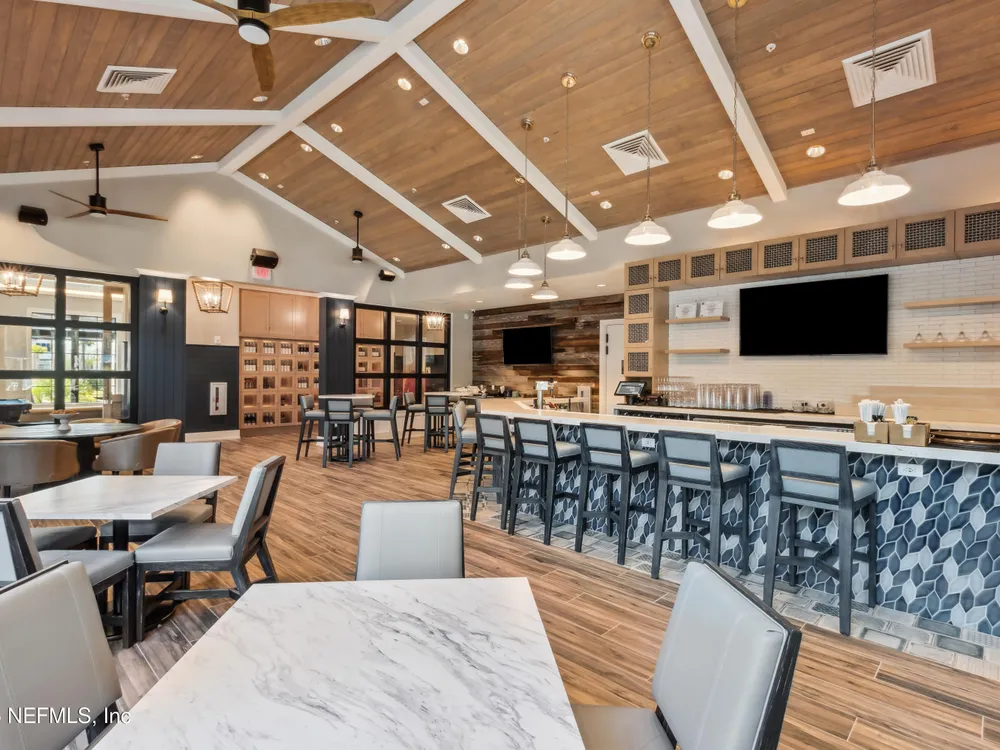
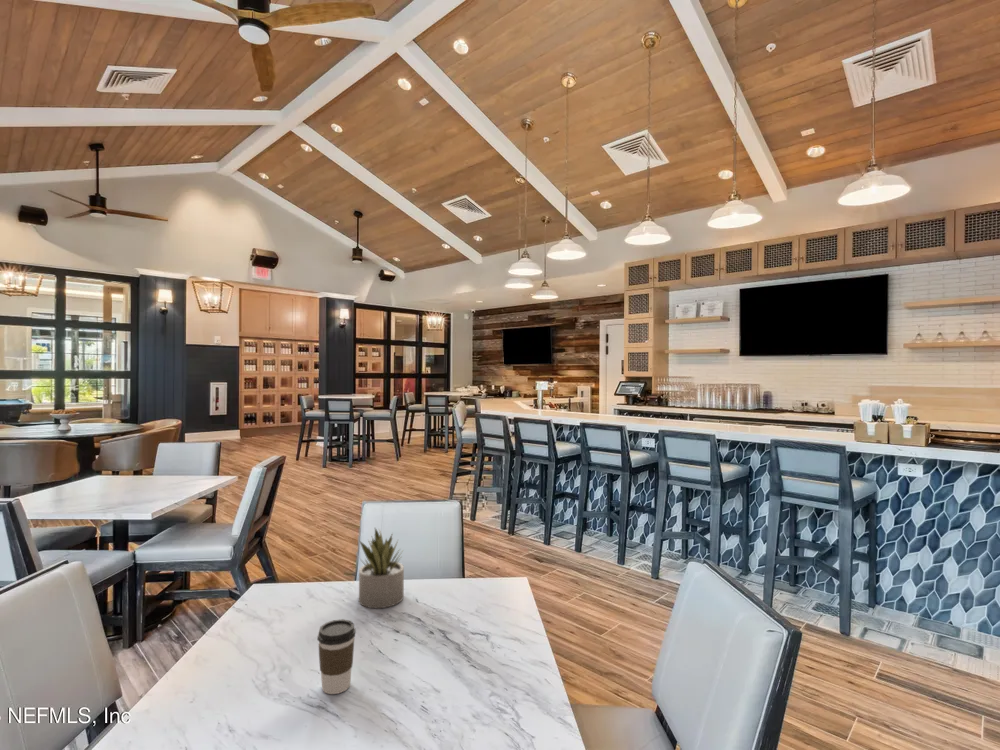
+ succulent plant [358,527,405,609]
+ coffee cup [316,618,357,695]
